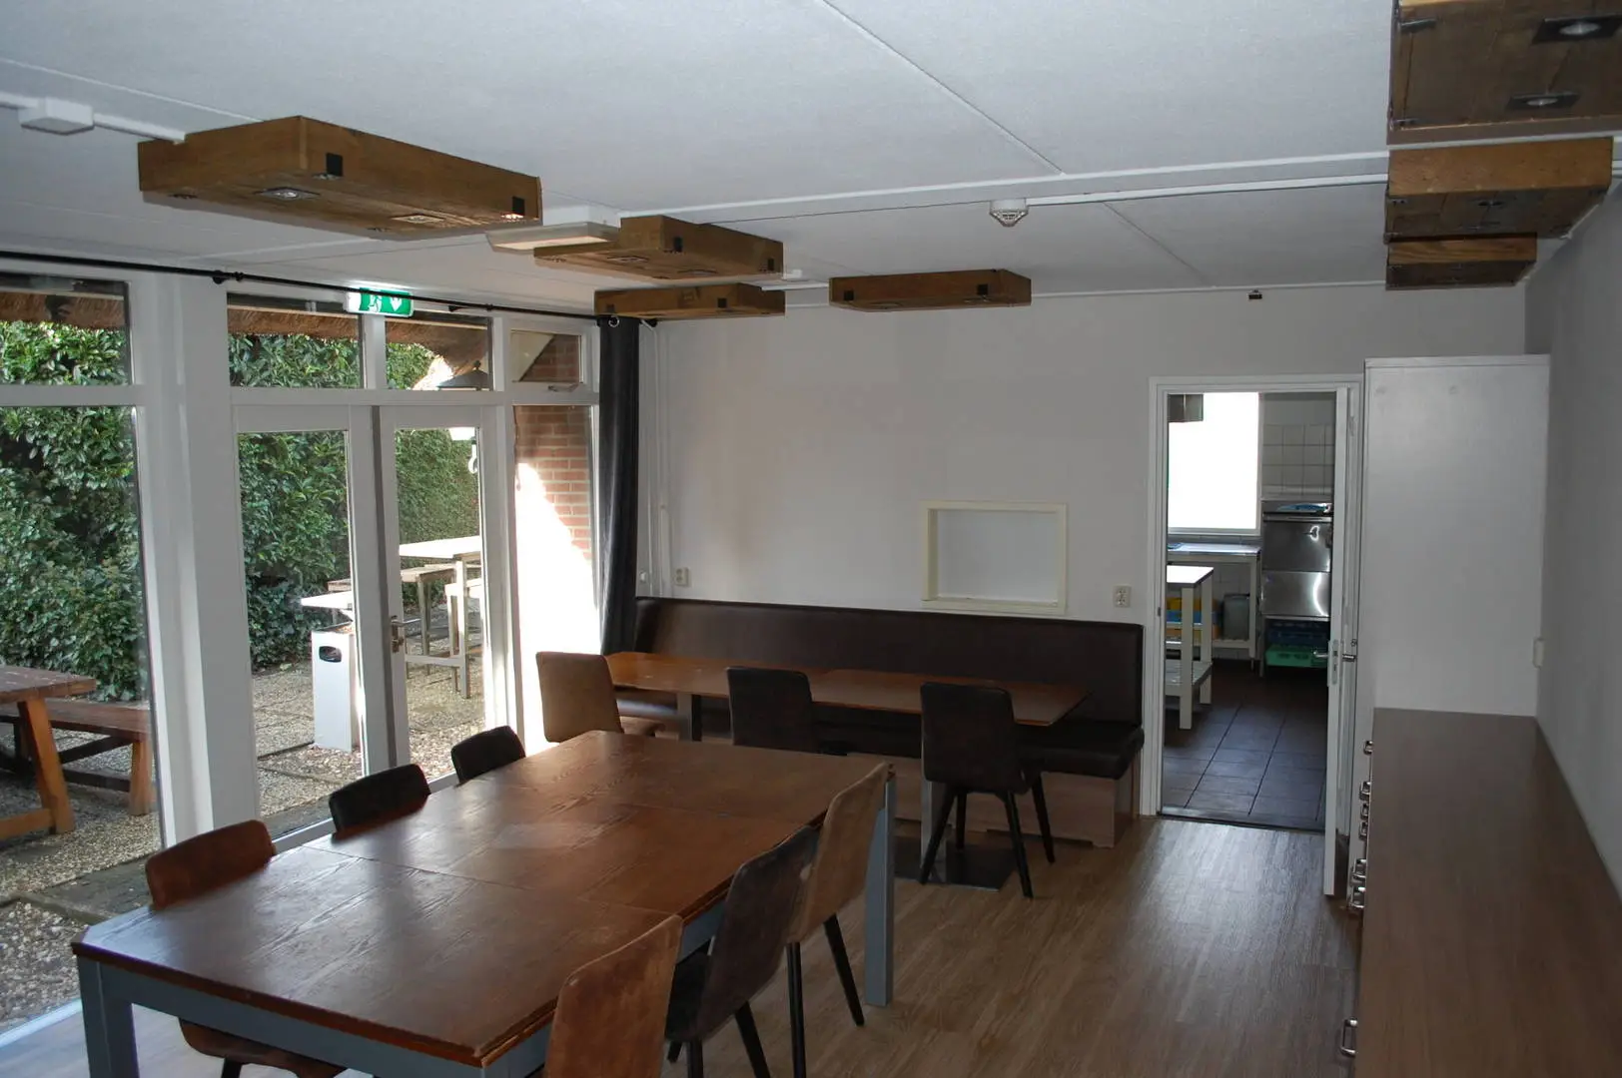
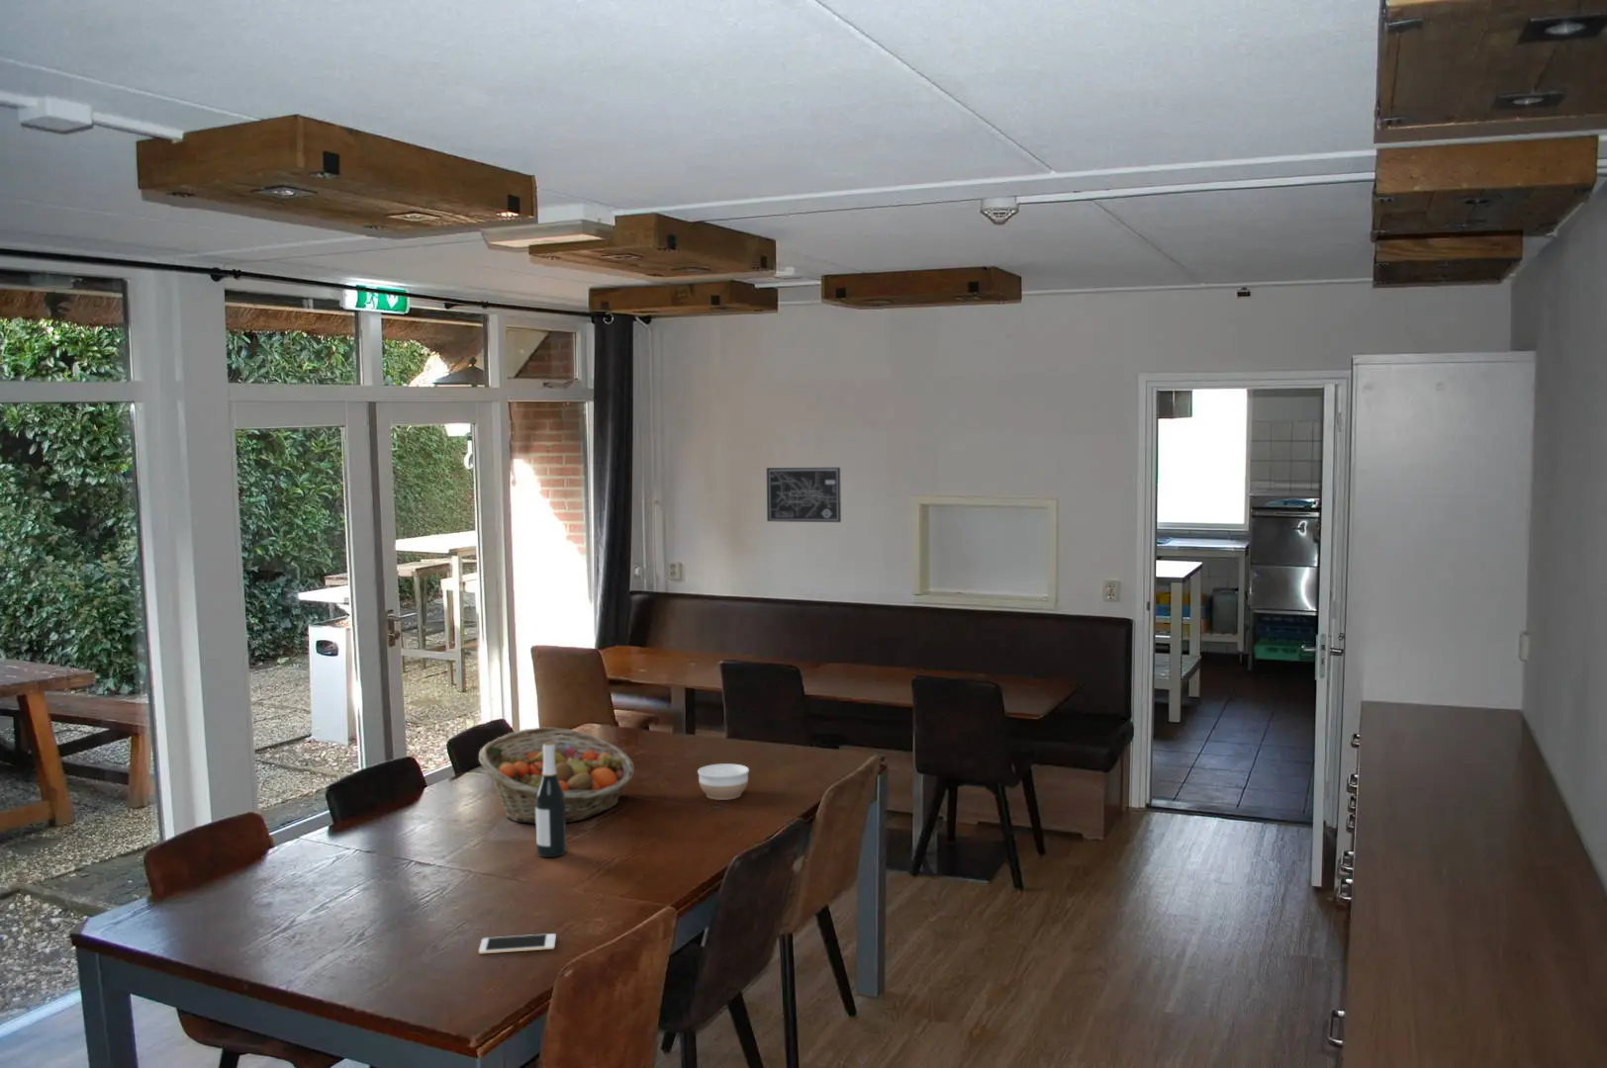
+ wine bottle [535,741,567,858]
+ cell phone [478,932,557,955]
+ wall art [765,467,842,523]
+ fruit basket [478,726,635,825]
+ bowl [696,763,750,801]
